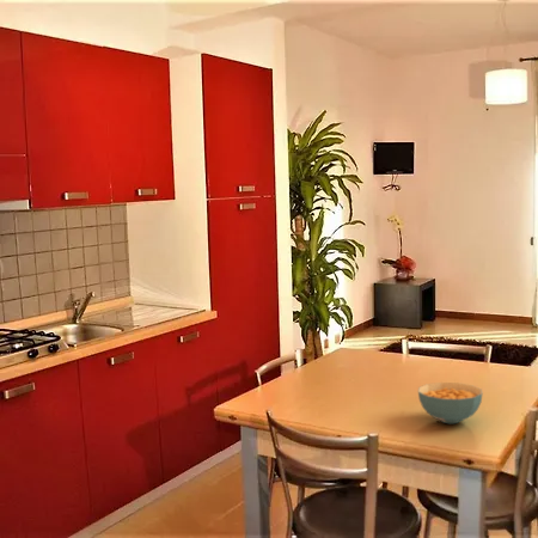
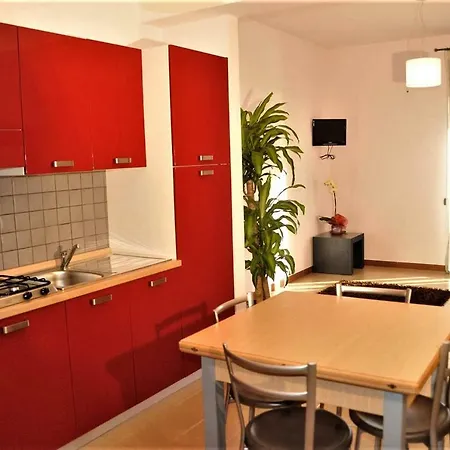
- cereal bowl [417,381,483,424]
